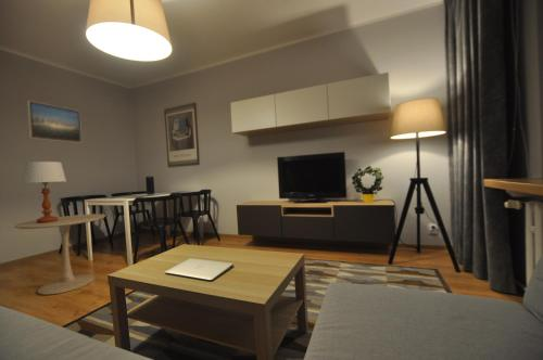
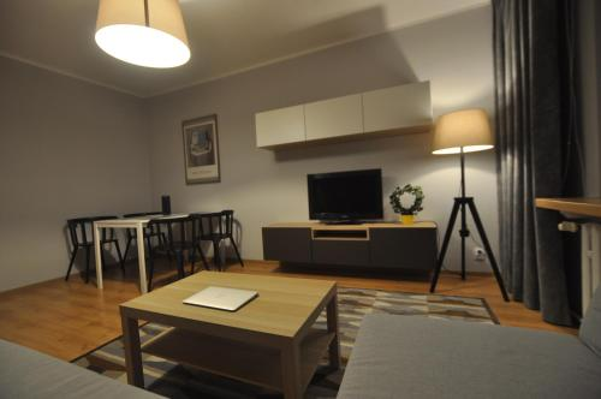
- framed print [26,100,83,144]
- side table [13,213,106,296]
- table lamp [22,160,67,223]
